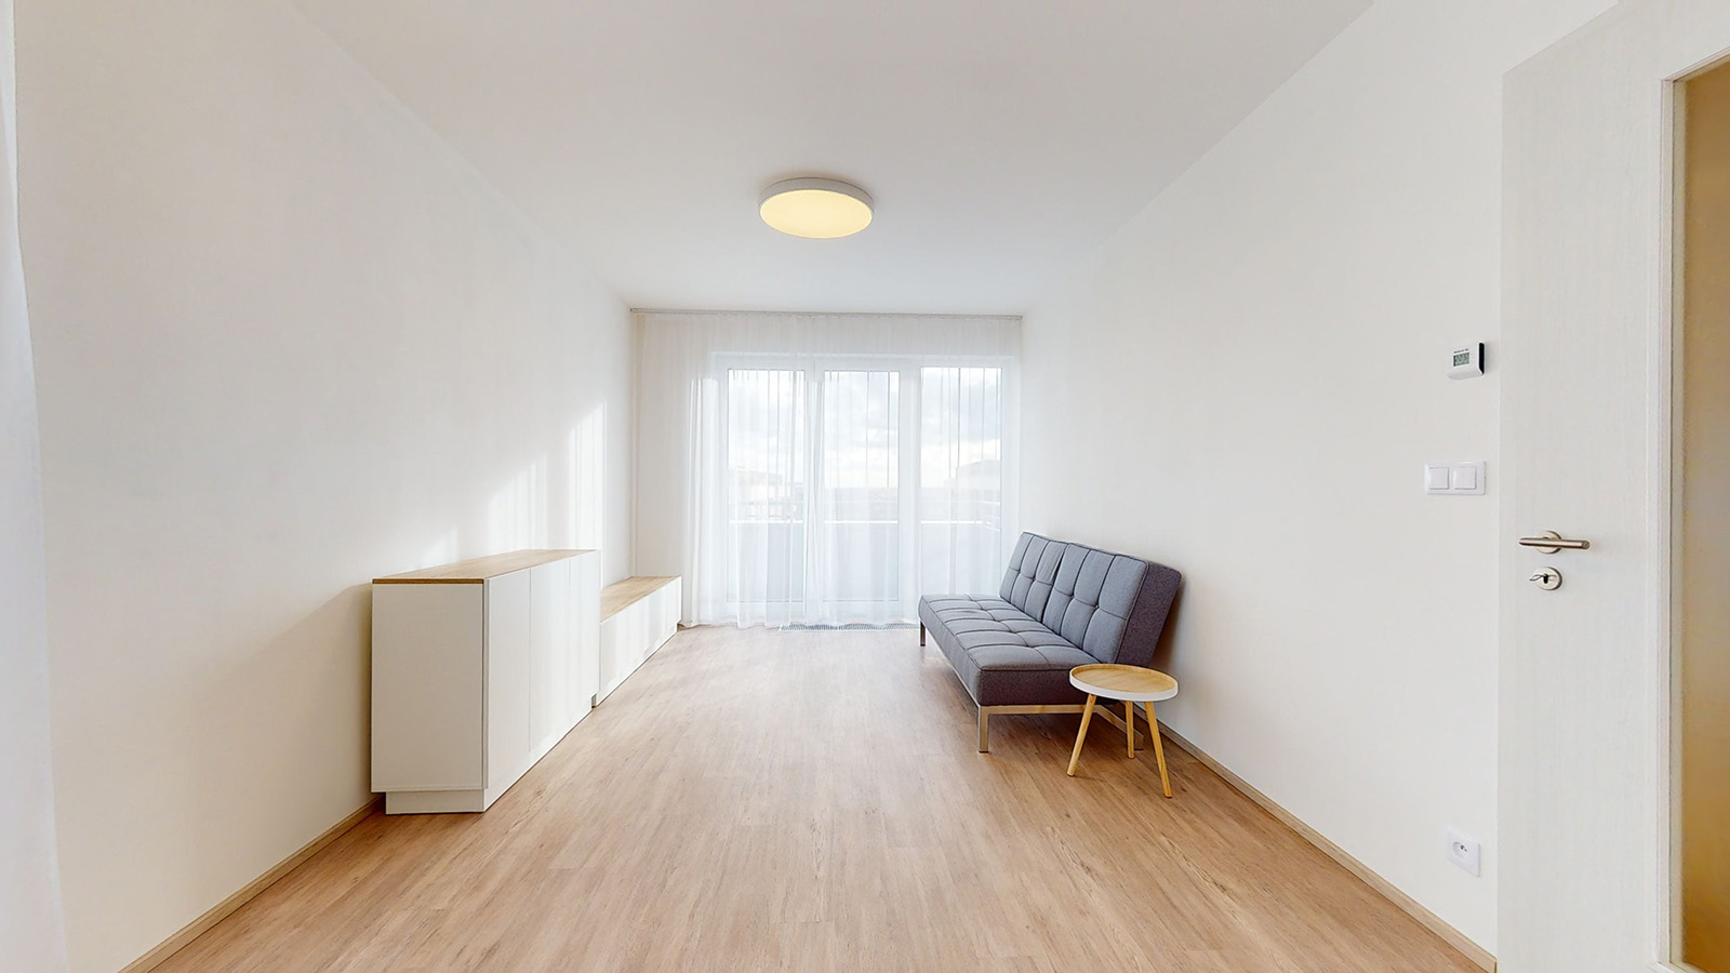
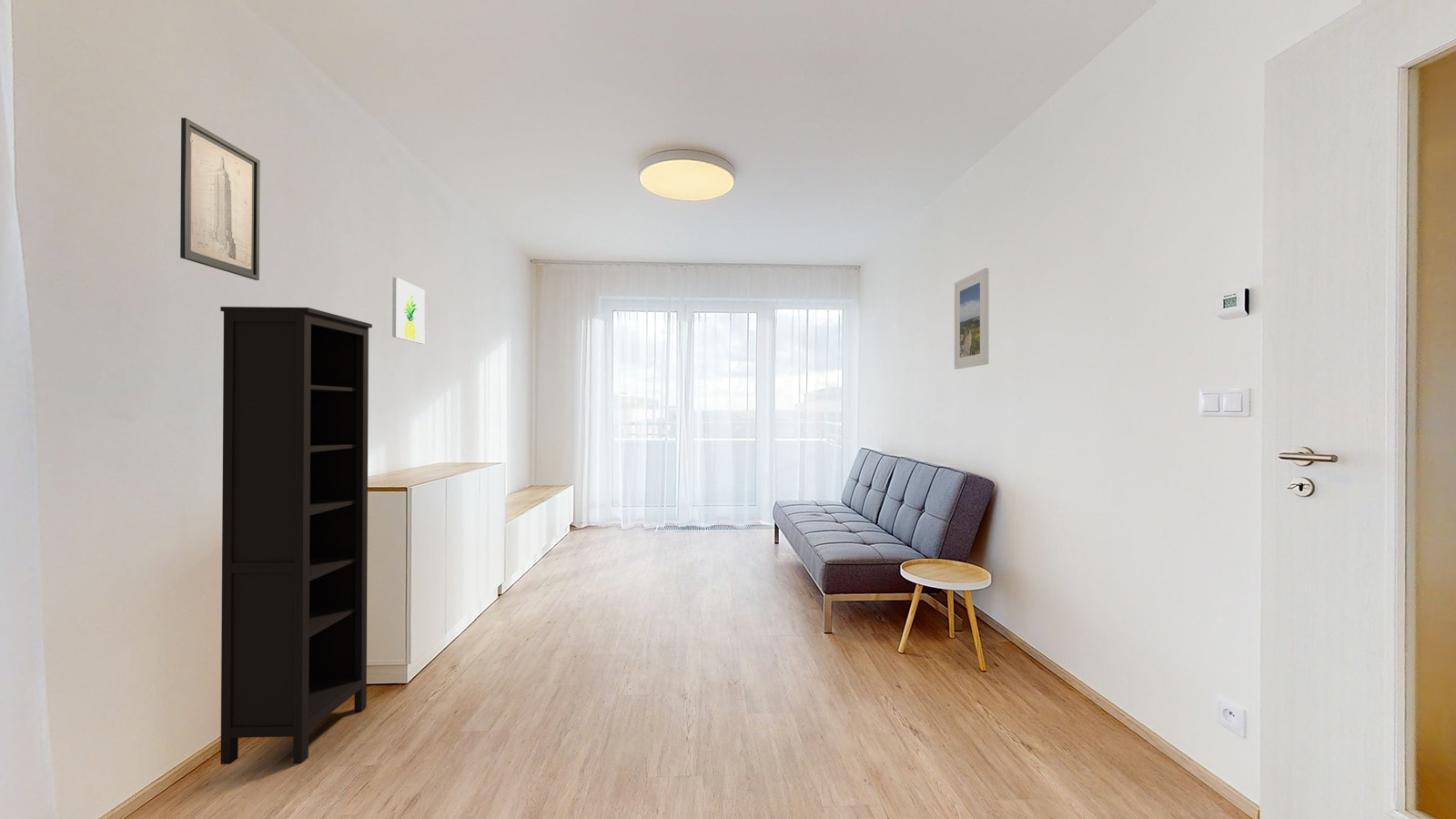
+ wall art [179,116,261,281]
+ bookcase [219,306,373,765]
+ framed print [954,268,989,370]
+ wall art [391,277,426,345]
